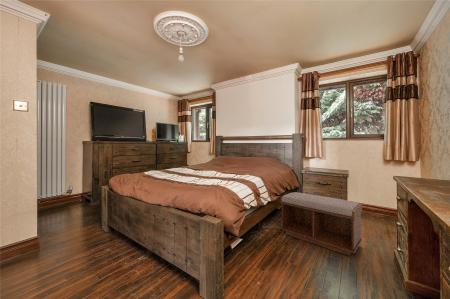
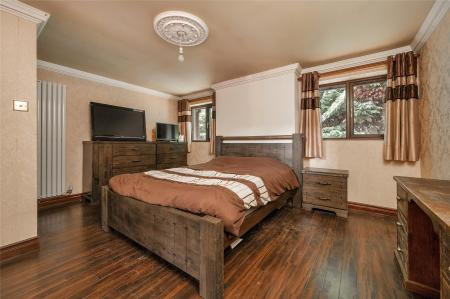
- bench [280,191,363,257]
